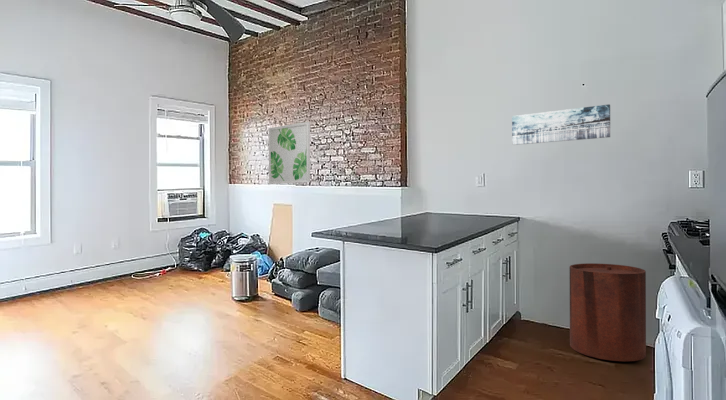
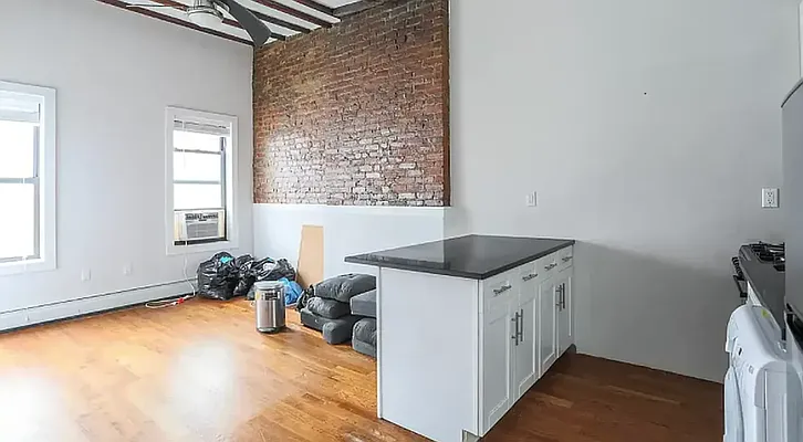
- wall art [268,121,311,185]
- trash can [569,262,647,362]
- wall art [511,103,611,146]
